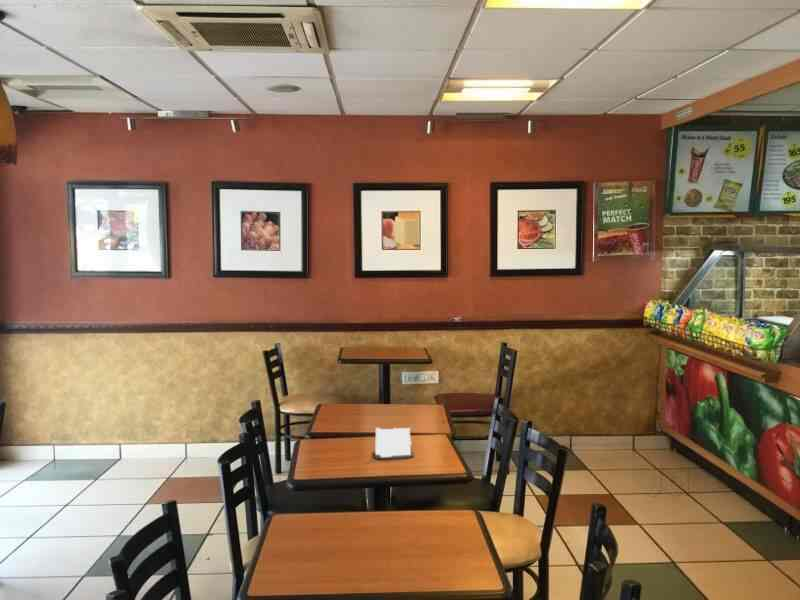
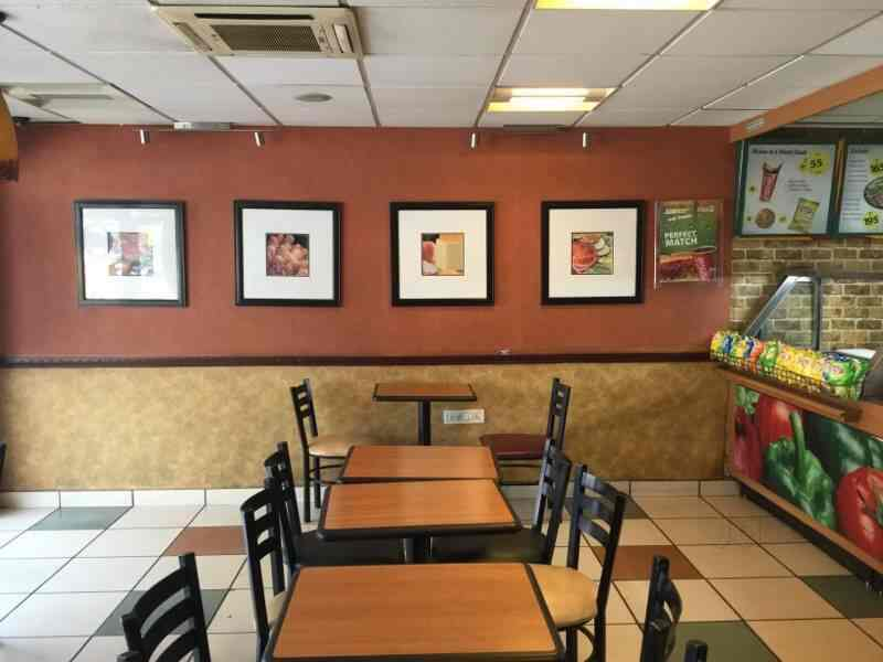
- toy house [372,427,415,460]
